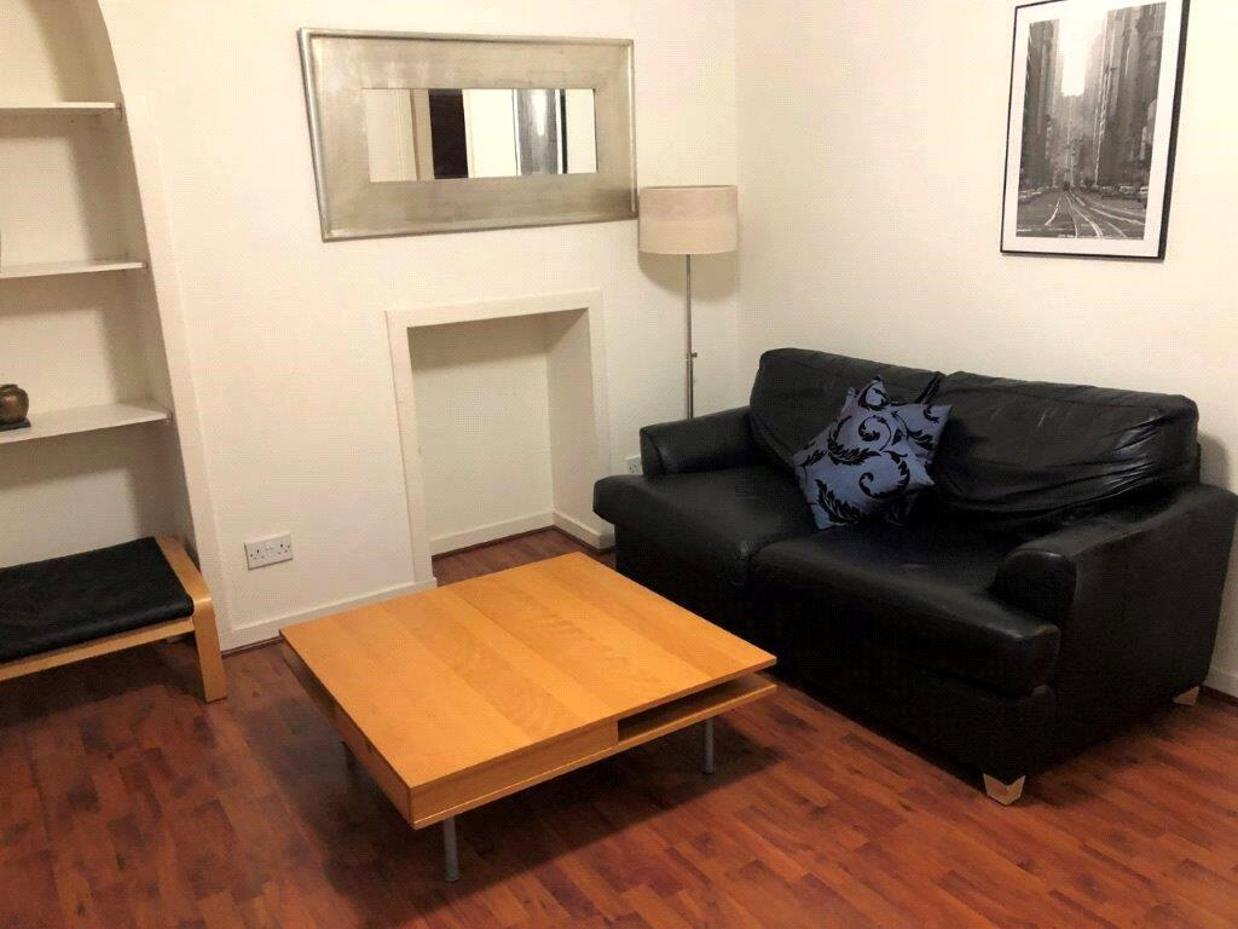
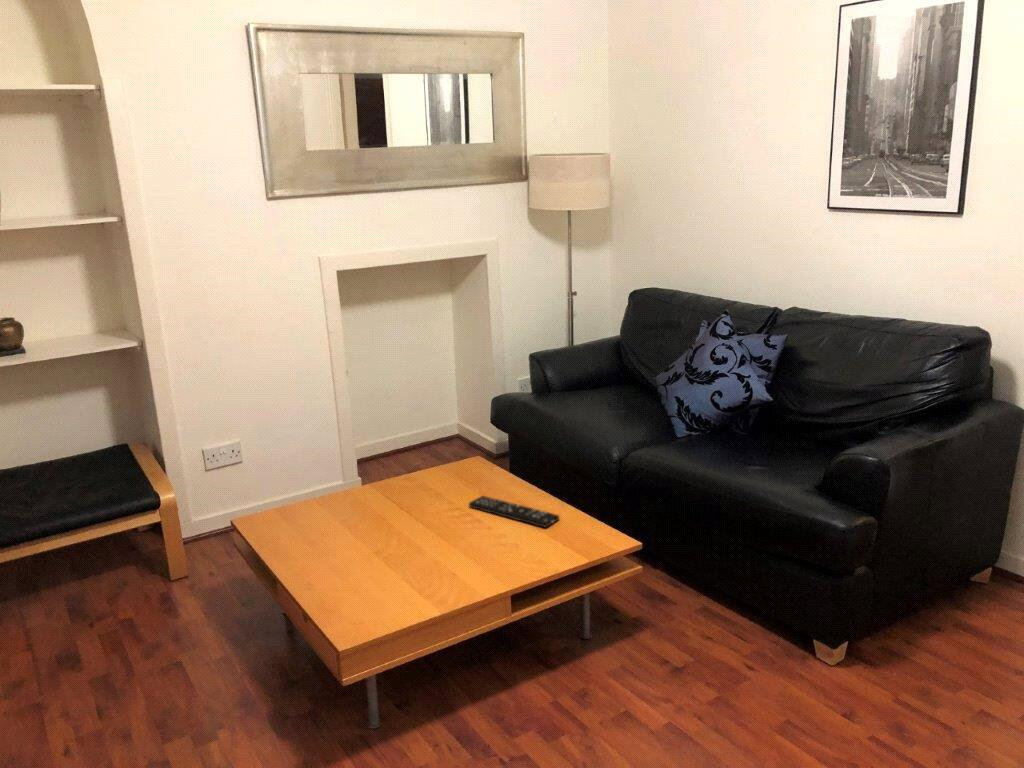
+ remote control [468,495,560,529]
